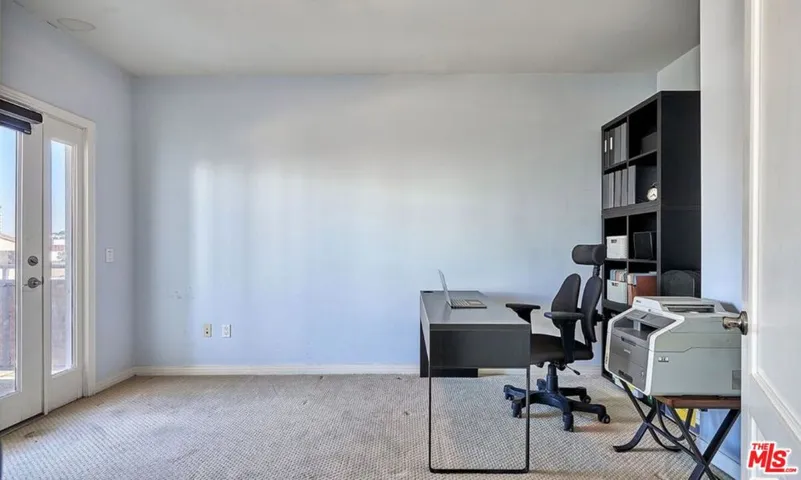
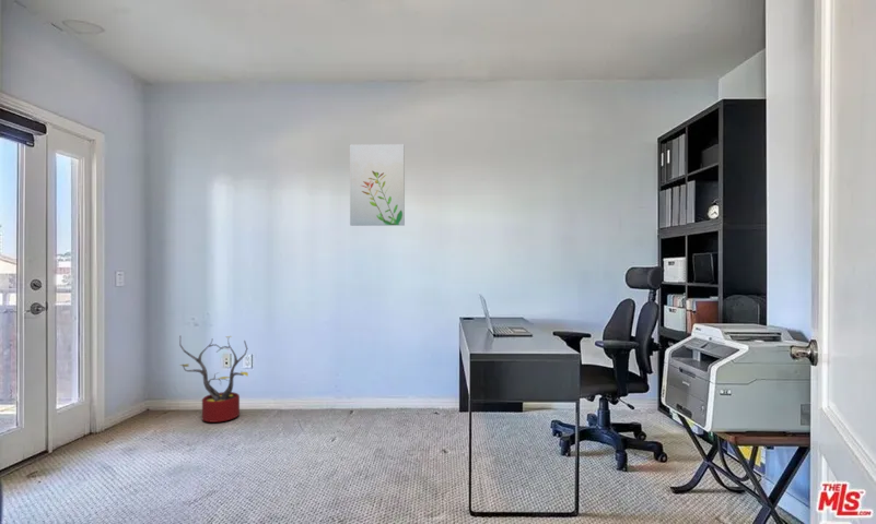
+ wall art [349,143,406,227]
+ decorative plant [178,335,249,424]
